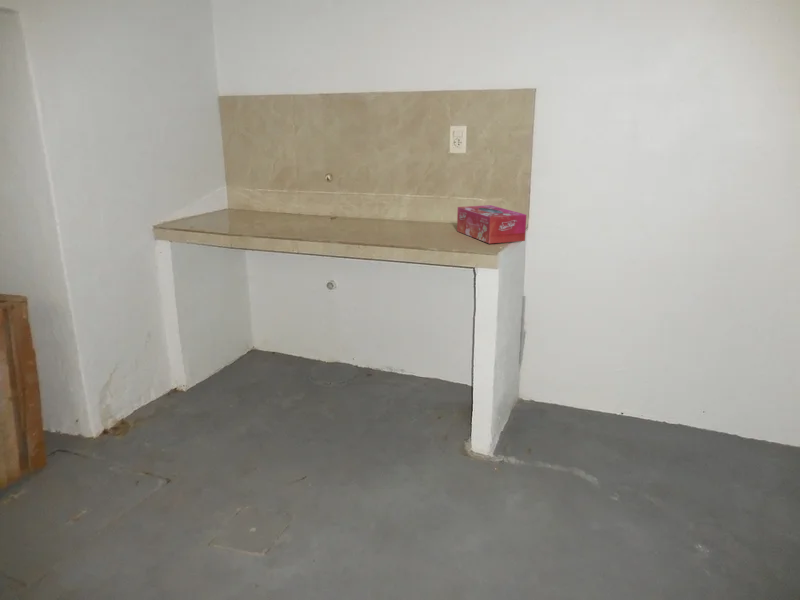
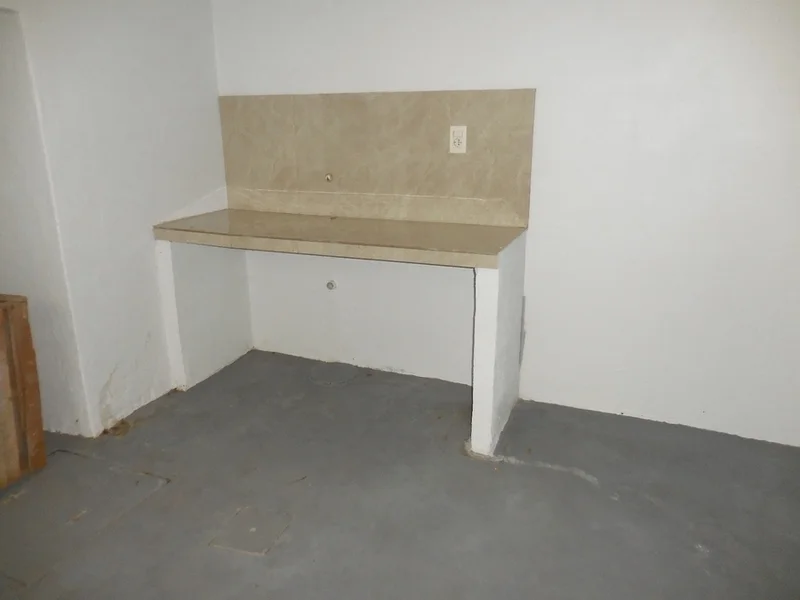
- tissue box [456,204,527,244]
